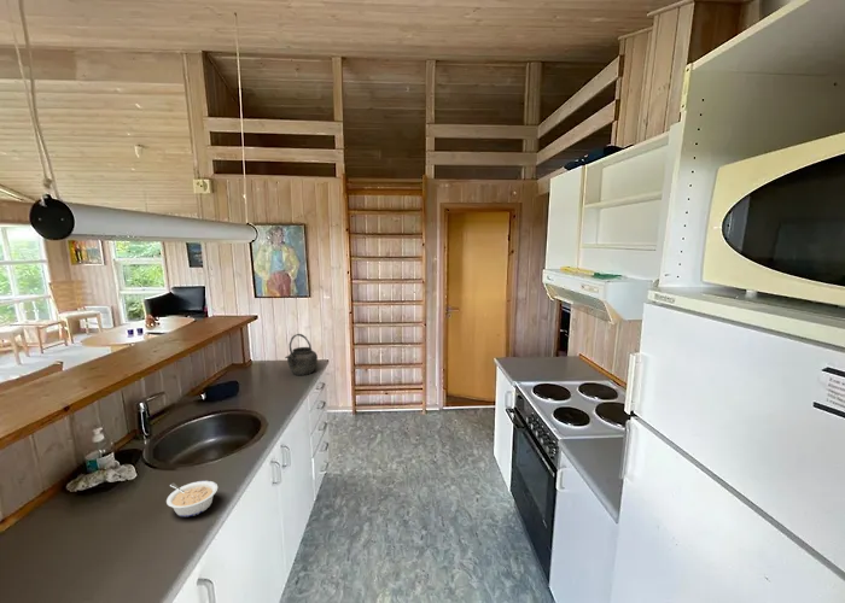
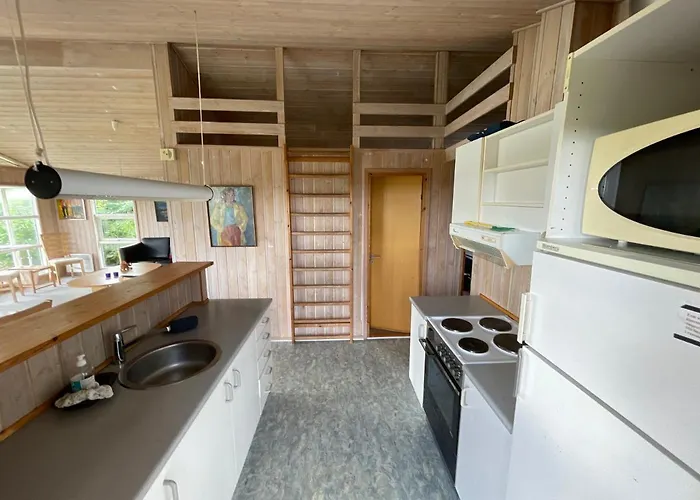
- kettle [284,333,319,376]
- legume [165,480,218,517]
